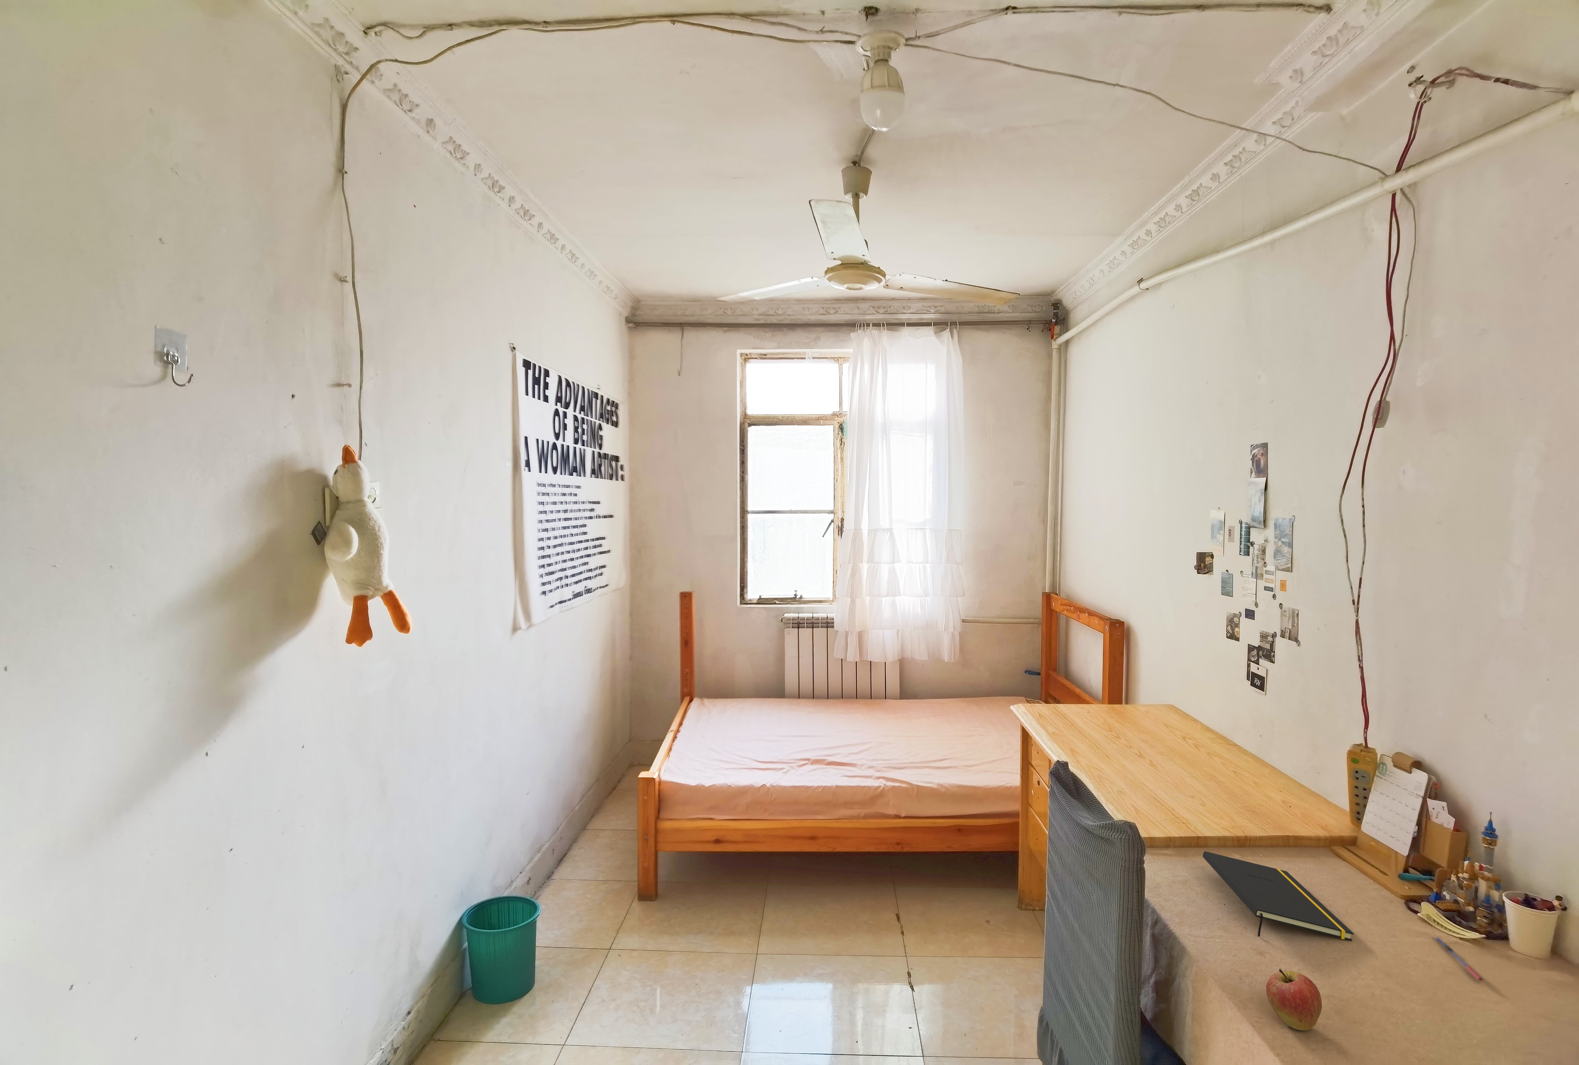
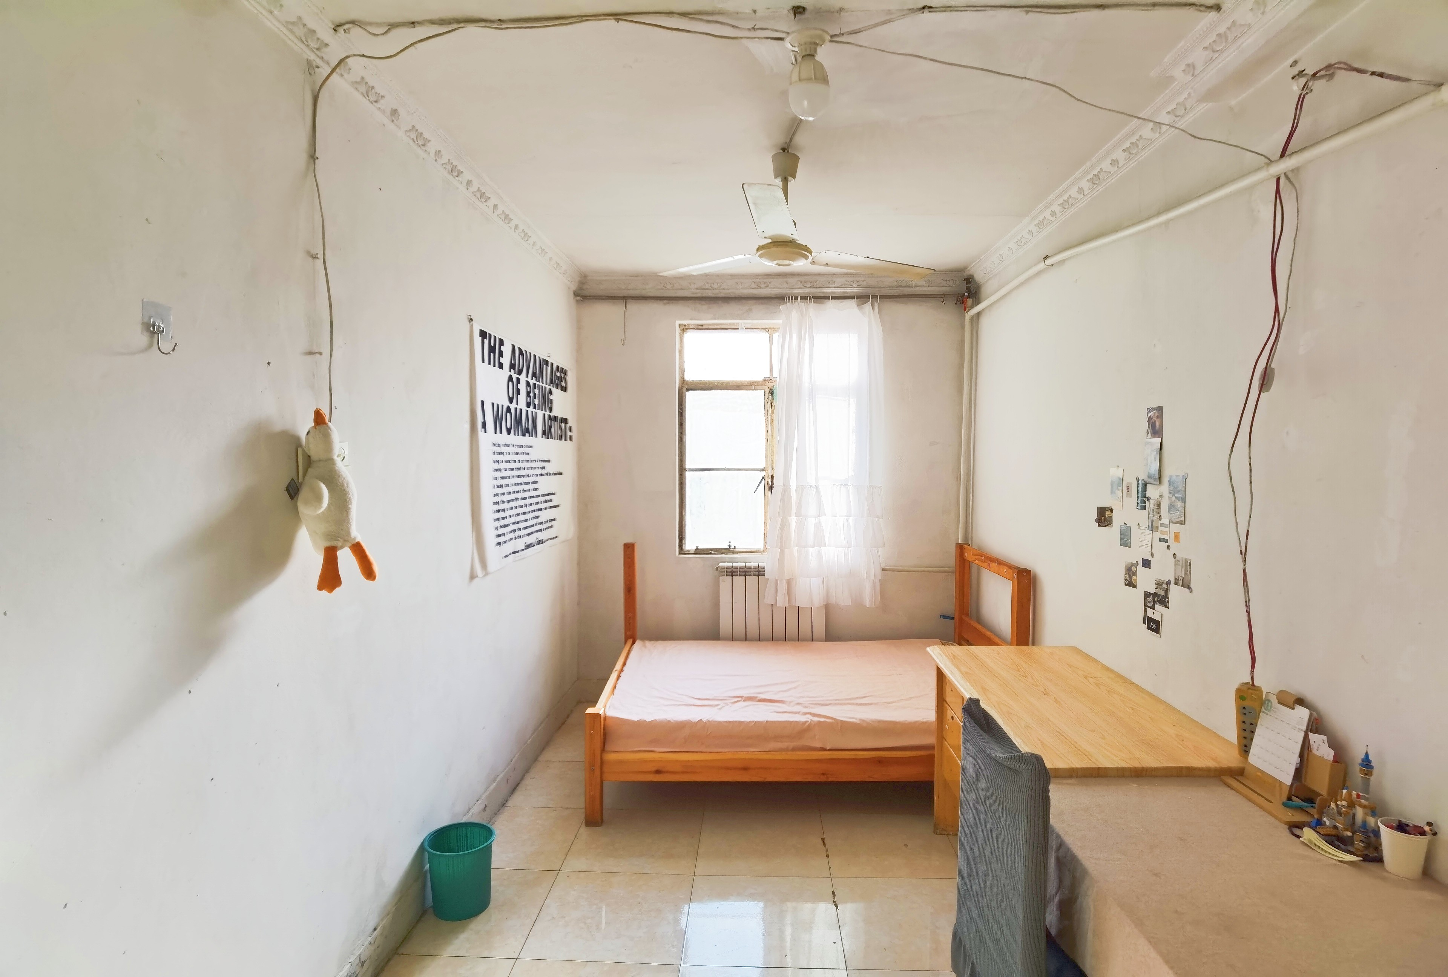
- notepad [1202,851,1354,941]
- pen [1433,935,1485,982]
- fruit [1265,968,1322,1031]
